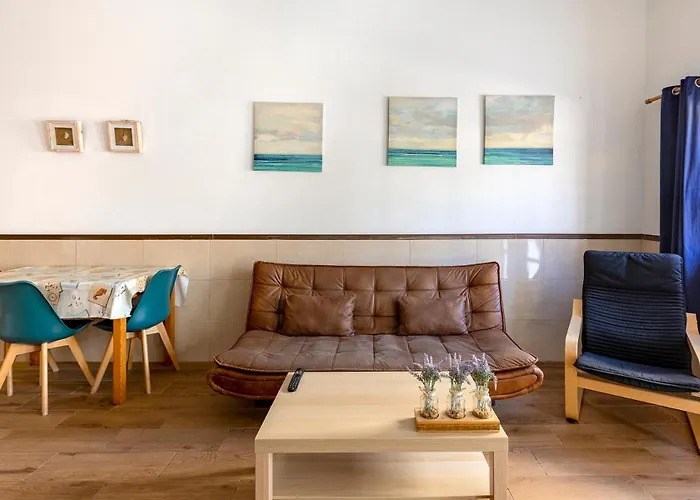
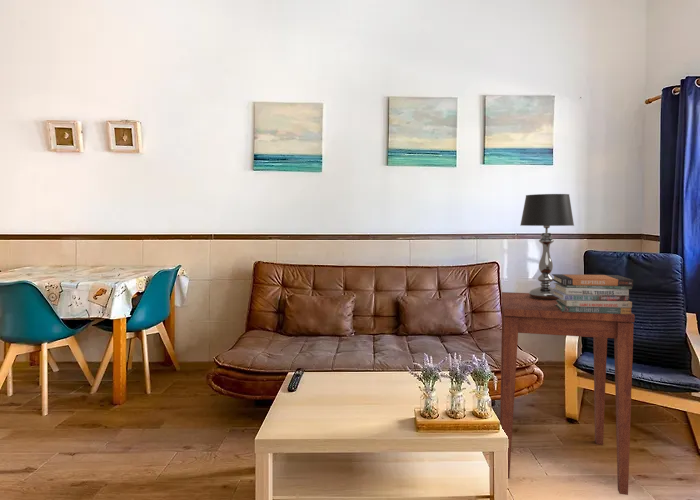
+ book stack [551,273,634,314]
+ table lamp [520,193,575,300]
+ side table [499,291,636,496]
